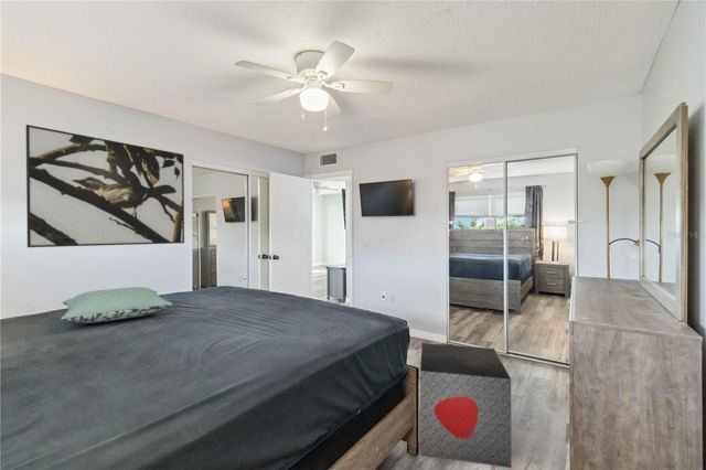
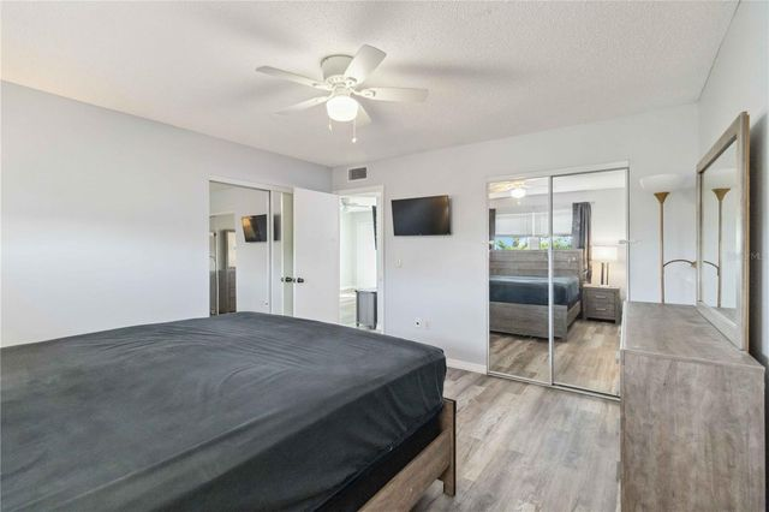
- storage bin [419,342,512,469]
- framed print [25,124,185,248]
- pillow [60,286,174,324]
